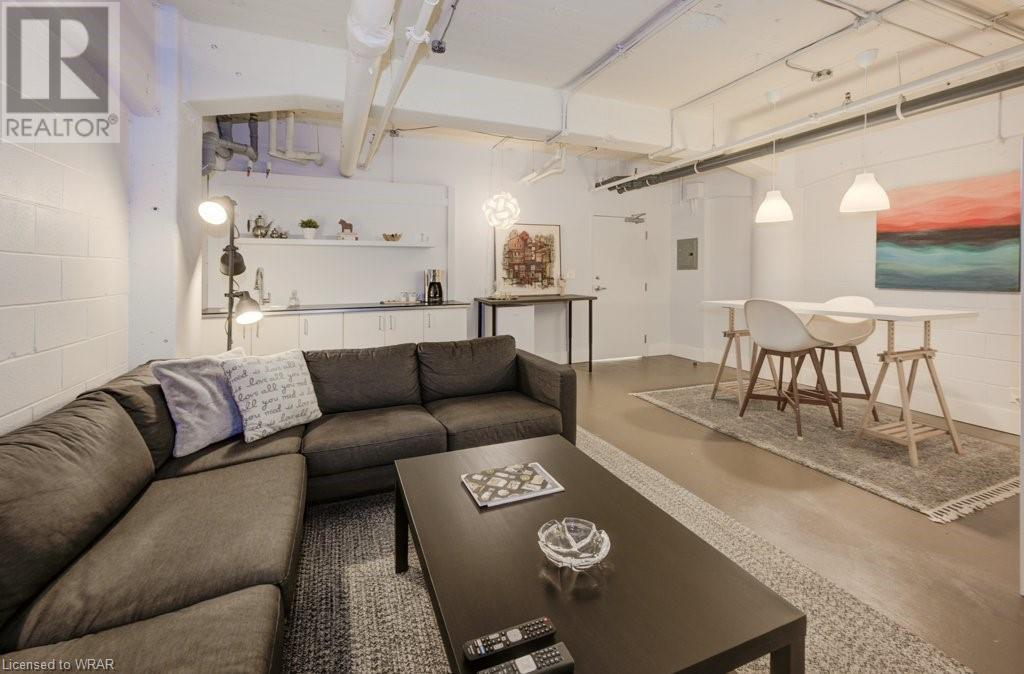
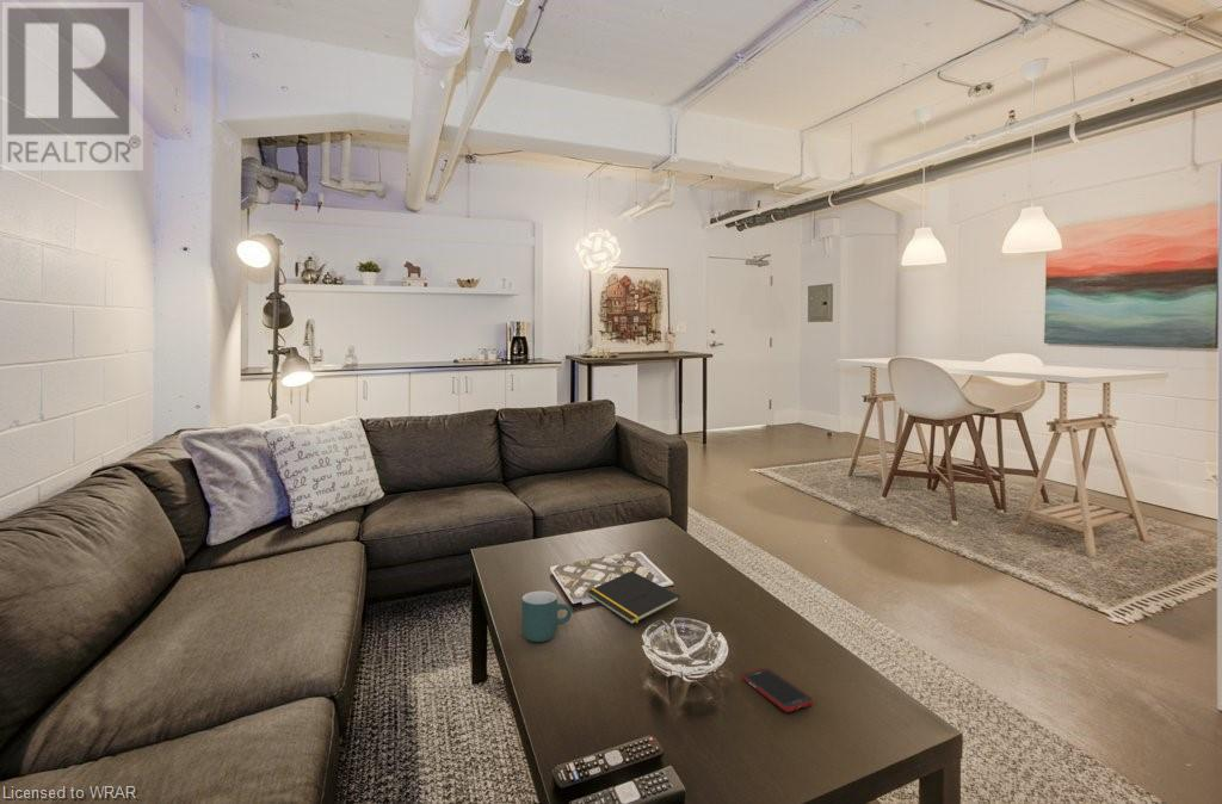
+ notepad [586,570,681,625]
+ mug [520,589,573,643]
+ cell phone [741,667,814,713]
